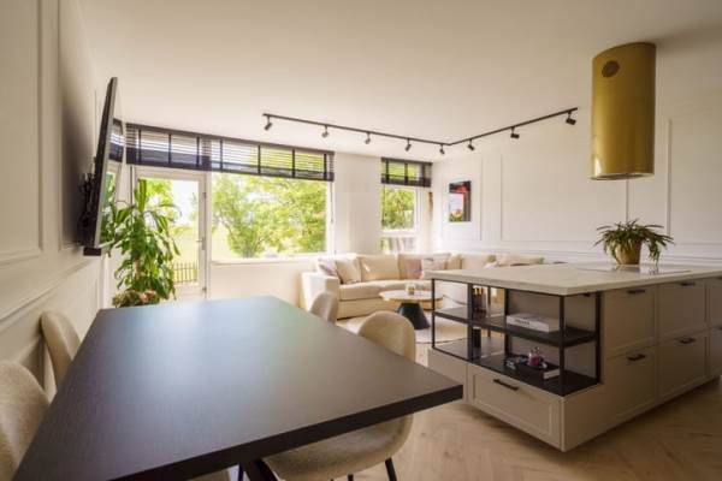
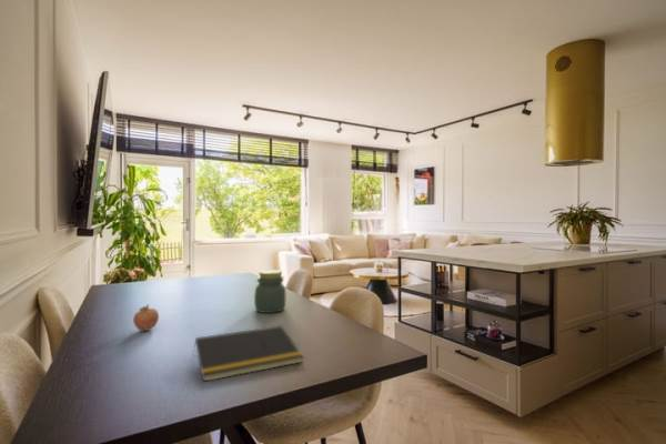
+ jar [253,269,286,314]
+ notepad [192,324,304,383]
+ fruit [132,304,160,332]
